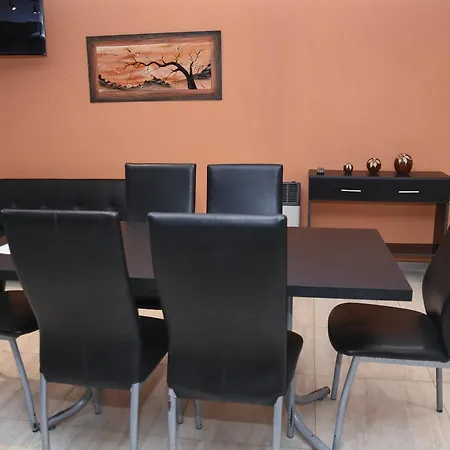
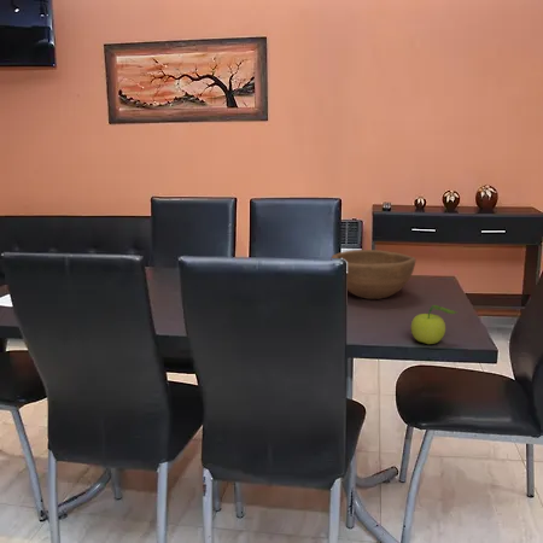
+ bowl [331,249,416,300]
+ fruit [410,304,459,345]
